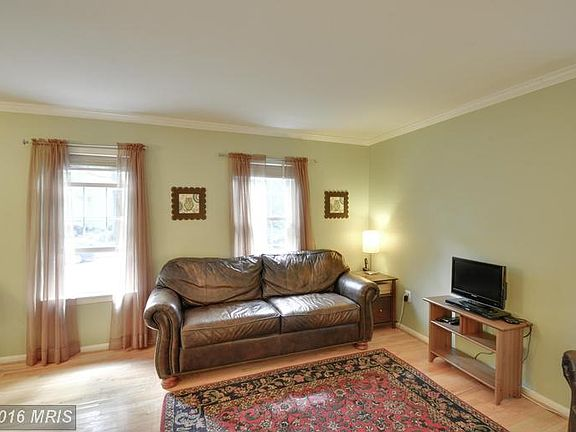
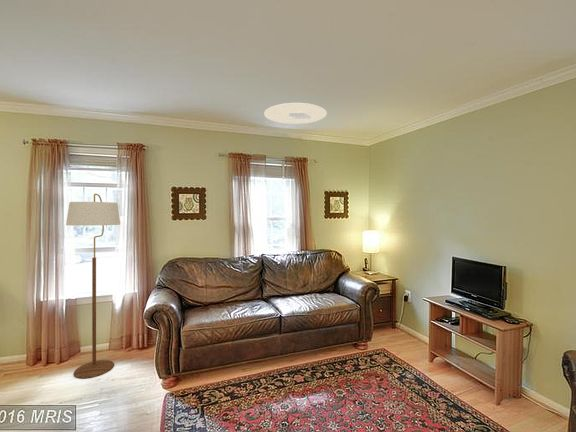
+ ceiling light [263,102,328,125]
+ floor lamp [65,193,121,379]
